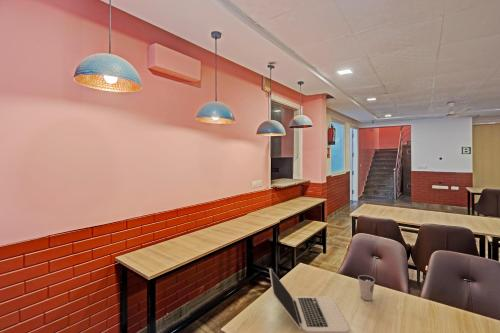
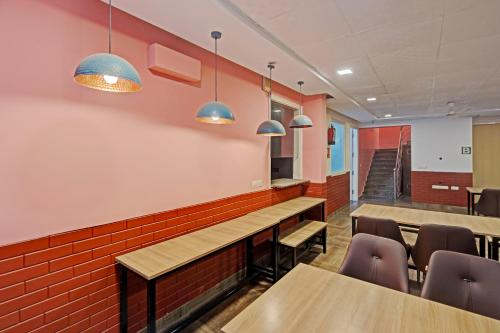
- dixie cup [357,274,376,301]
- laptop [268,268,350,333]
